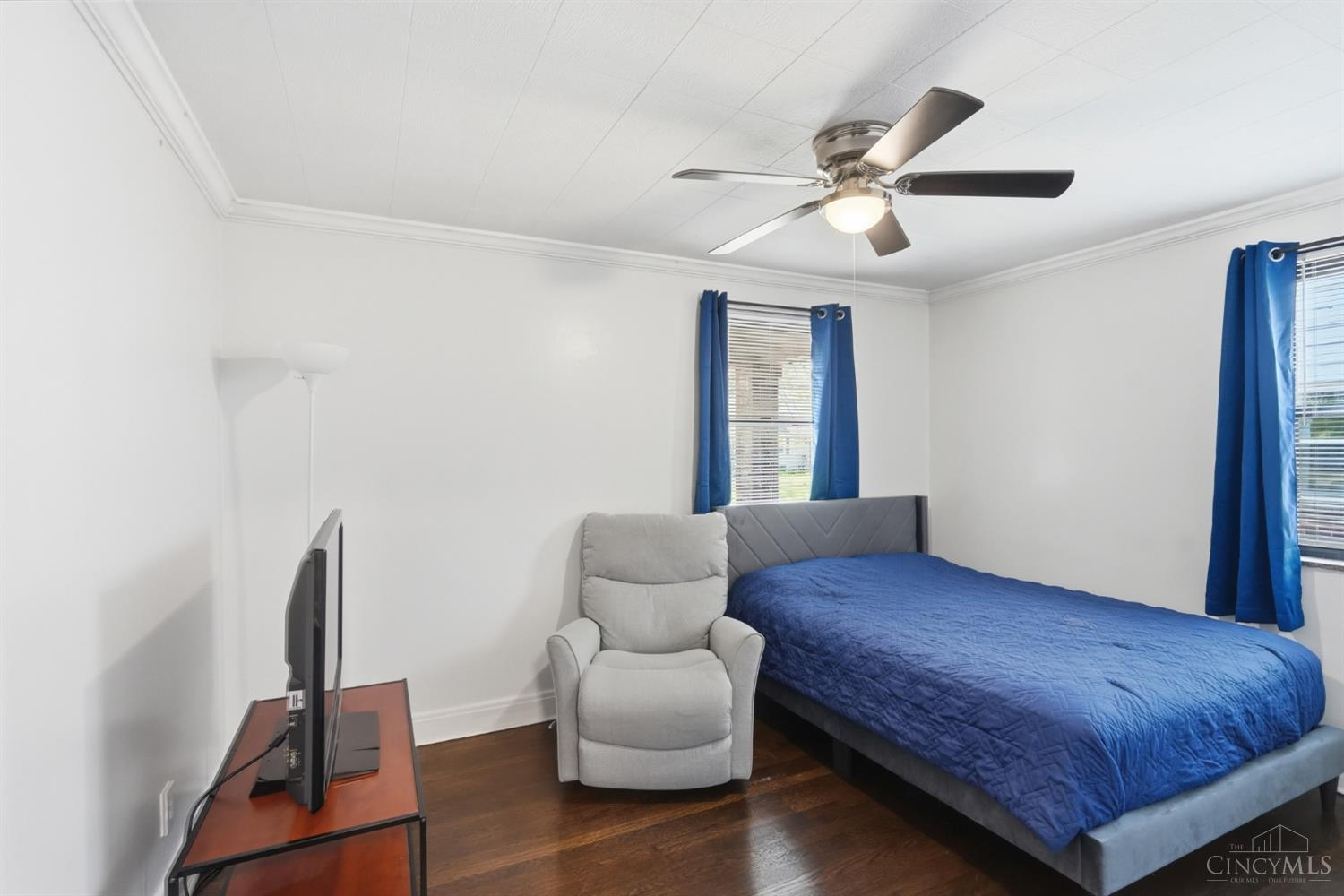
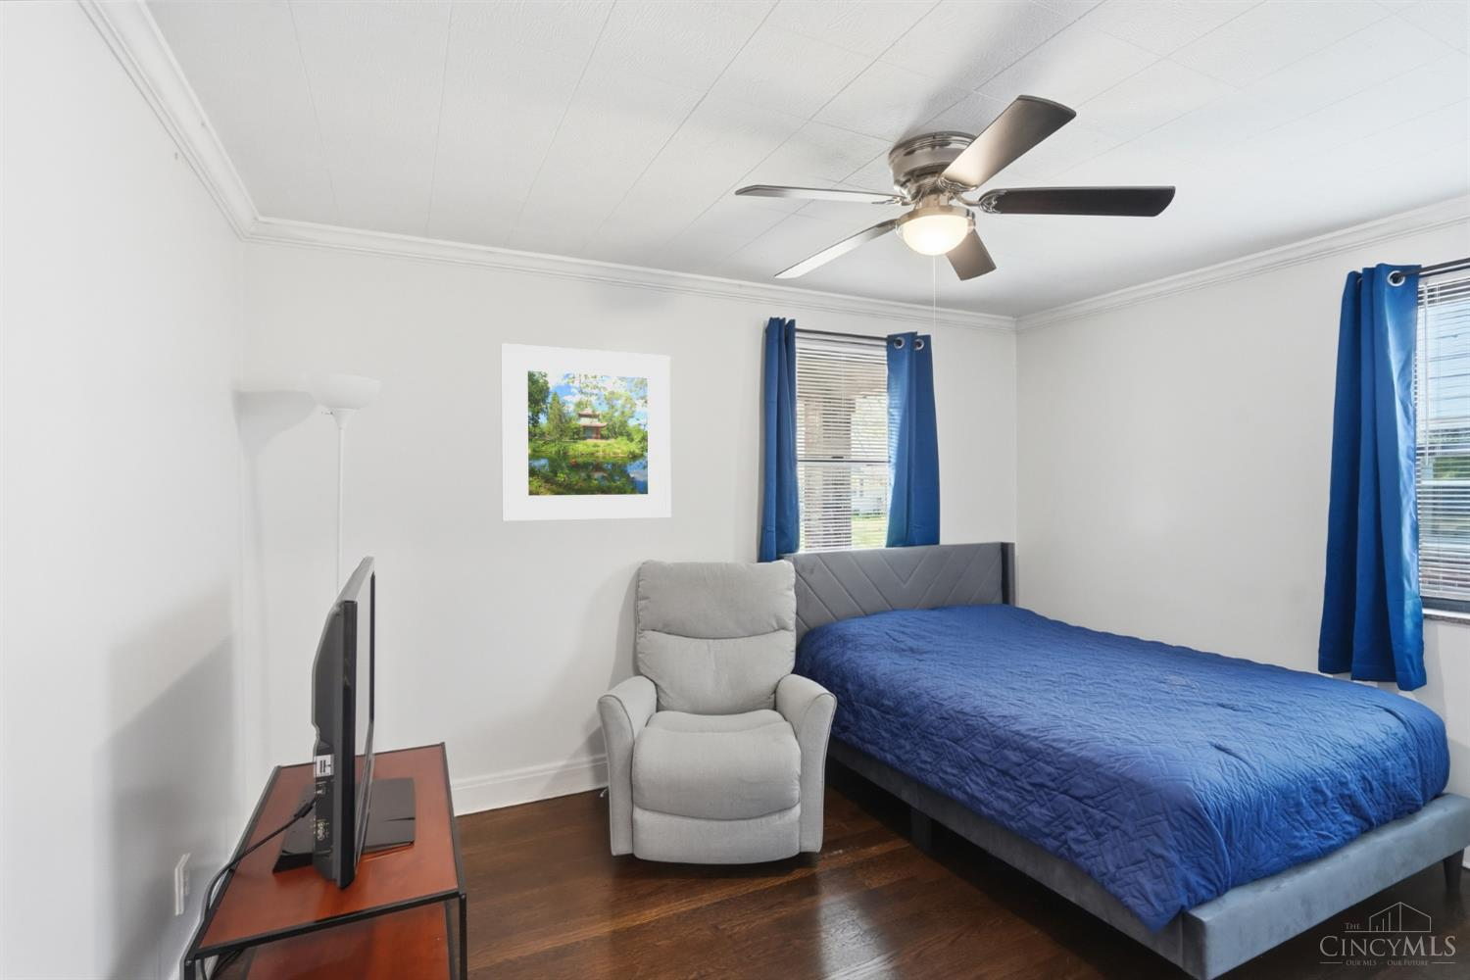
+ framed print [500,342,672,523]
